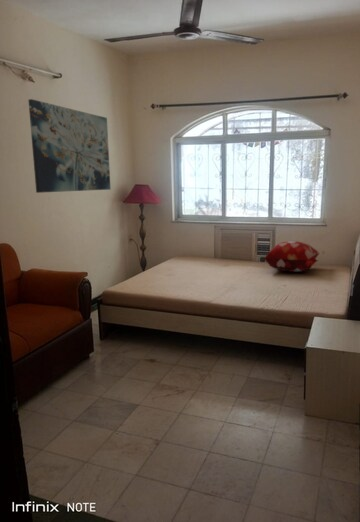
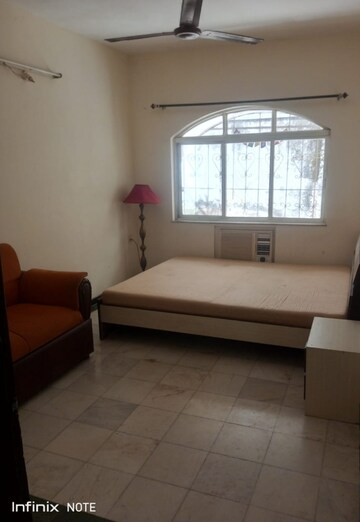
- decorative pillow [263,240,320,273]
- wall art [27,98,112,194]
